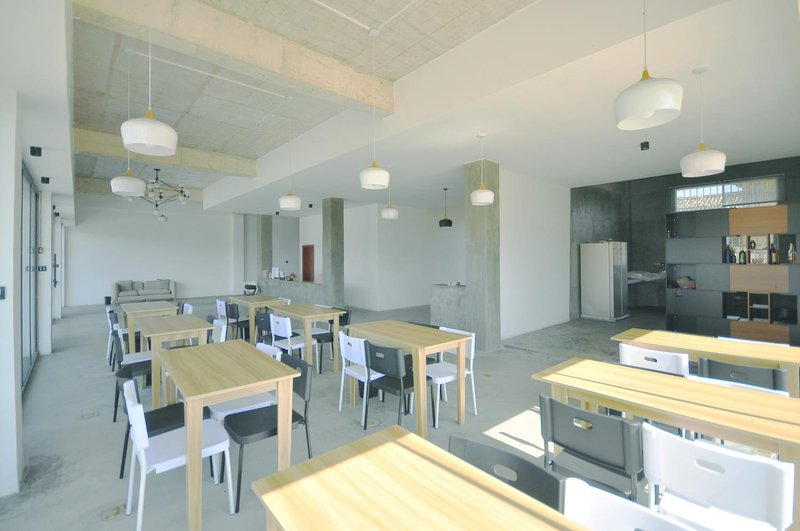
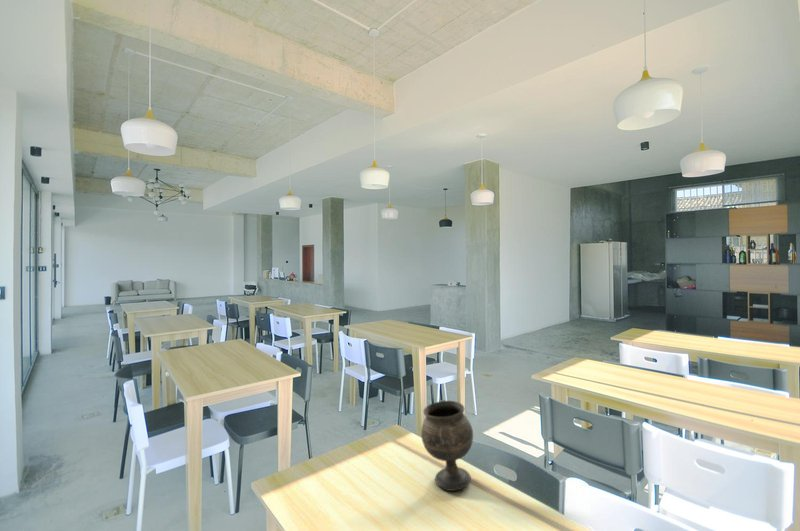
+ goblet [420,400,474,492]
